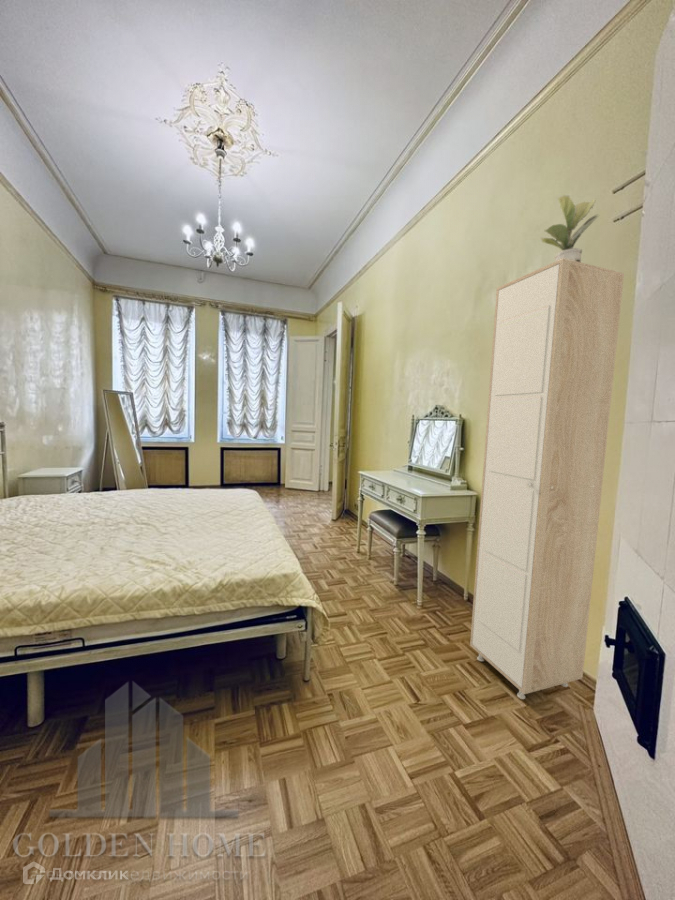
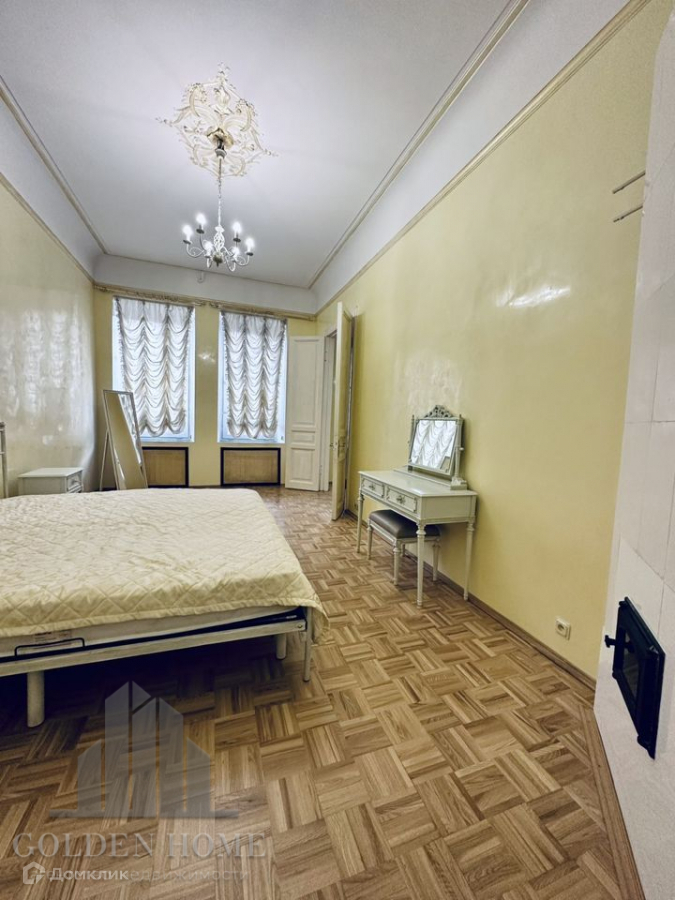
- potted plant [540,194,600,262]
- cabinet [469,258,625,700]
